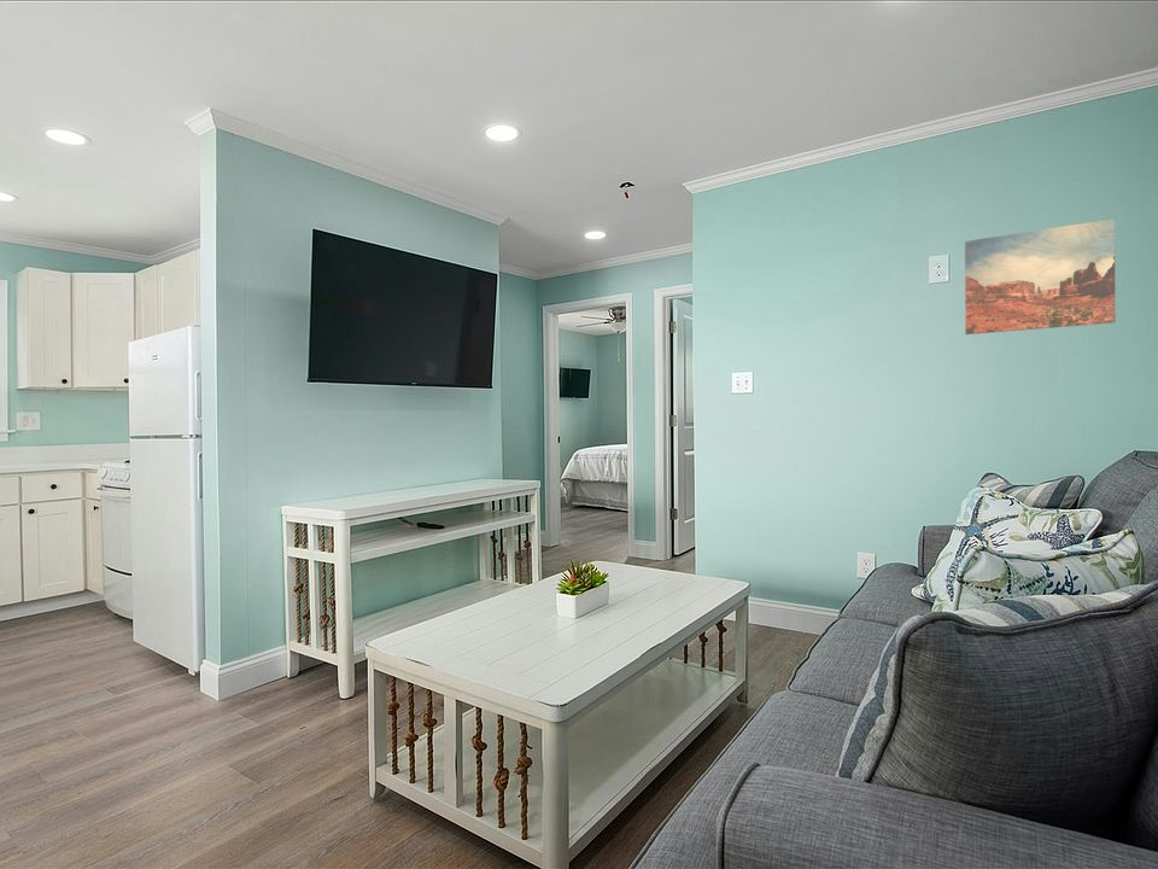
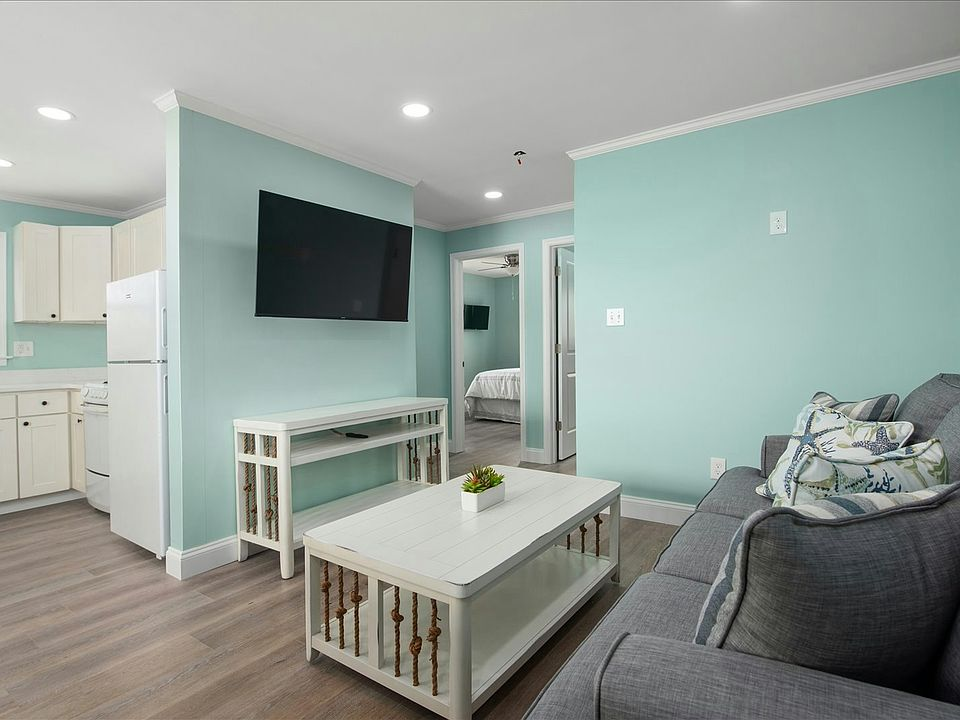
- wall art [964,217,1117,336]
